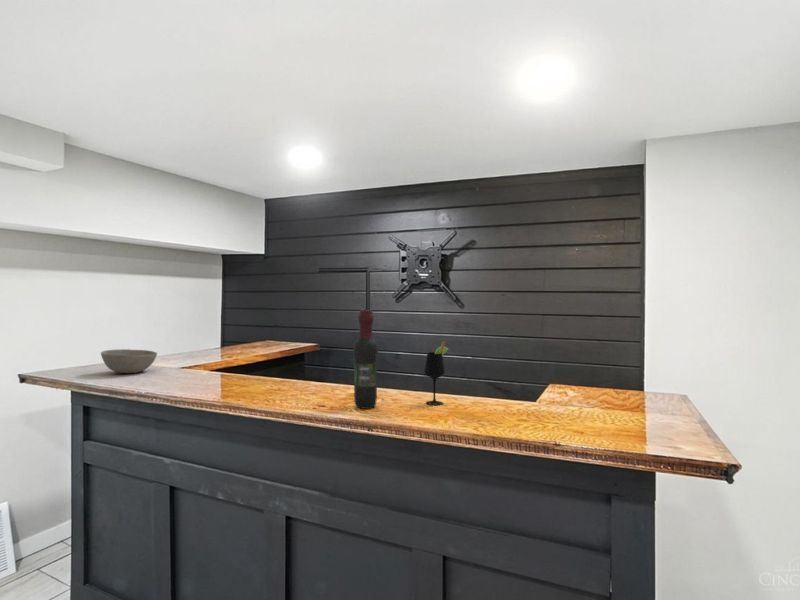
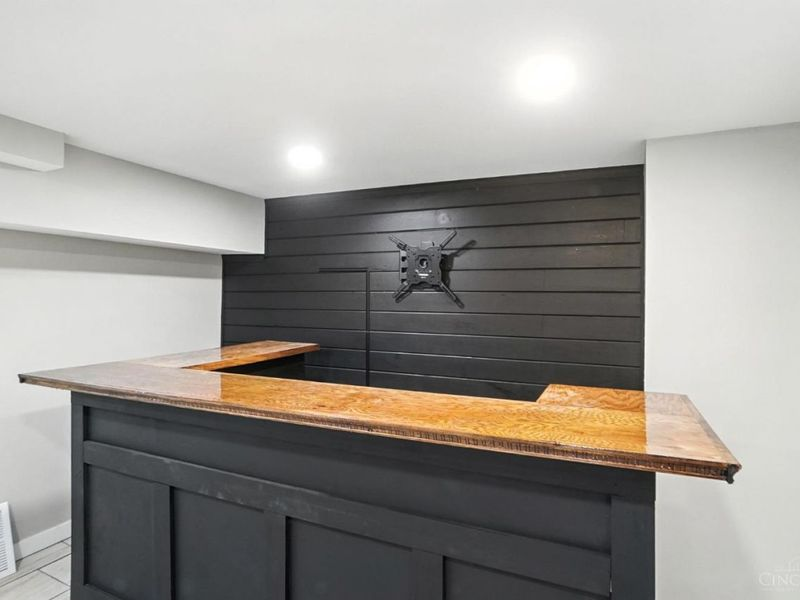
- bowl [100,348,158,374]
- wine bottle [352,309,379,410]
- wine glass [423,340,449,406]
